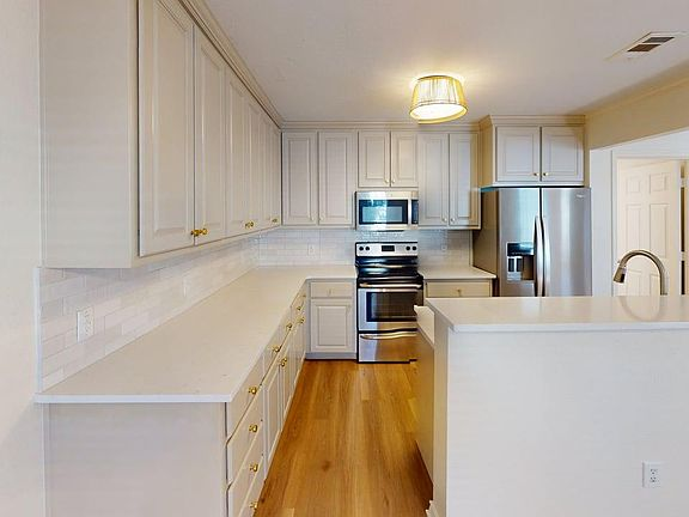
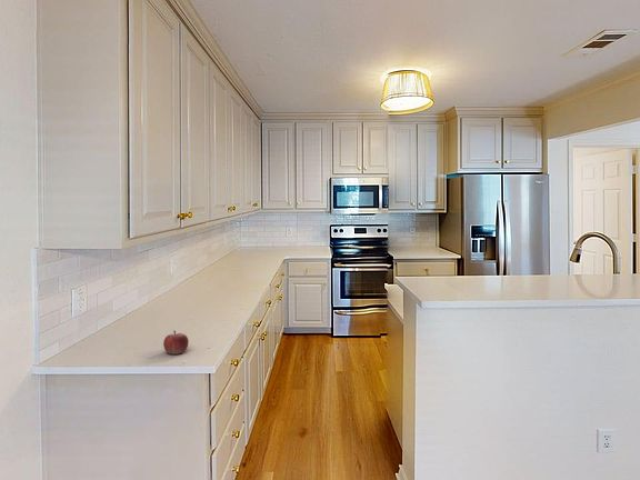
+ fruit [162,330,190,356]
